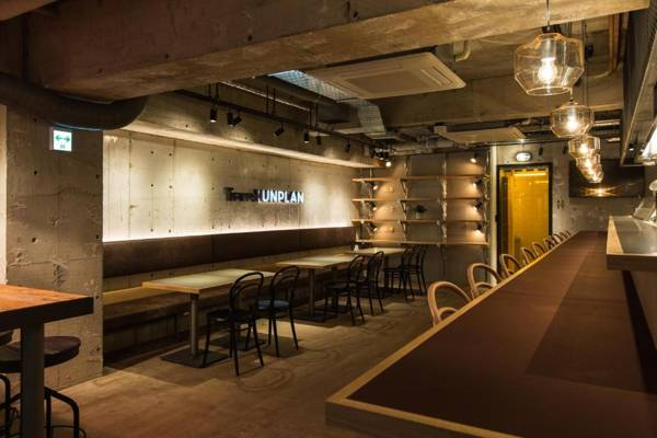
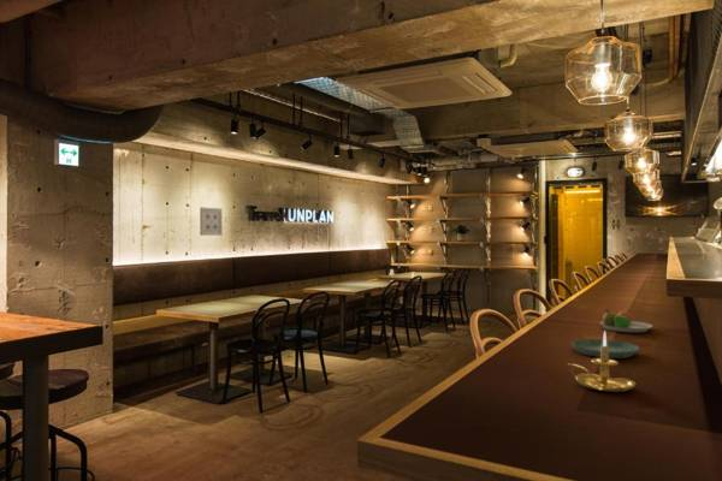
+ candle holder [566,329,637,393]
+ fruit bowl [598,308,653,333]
+ wall art [199,206,224,237]
+ saucer [570,338,640,360]
